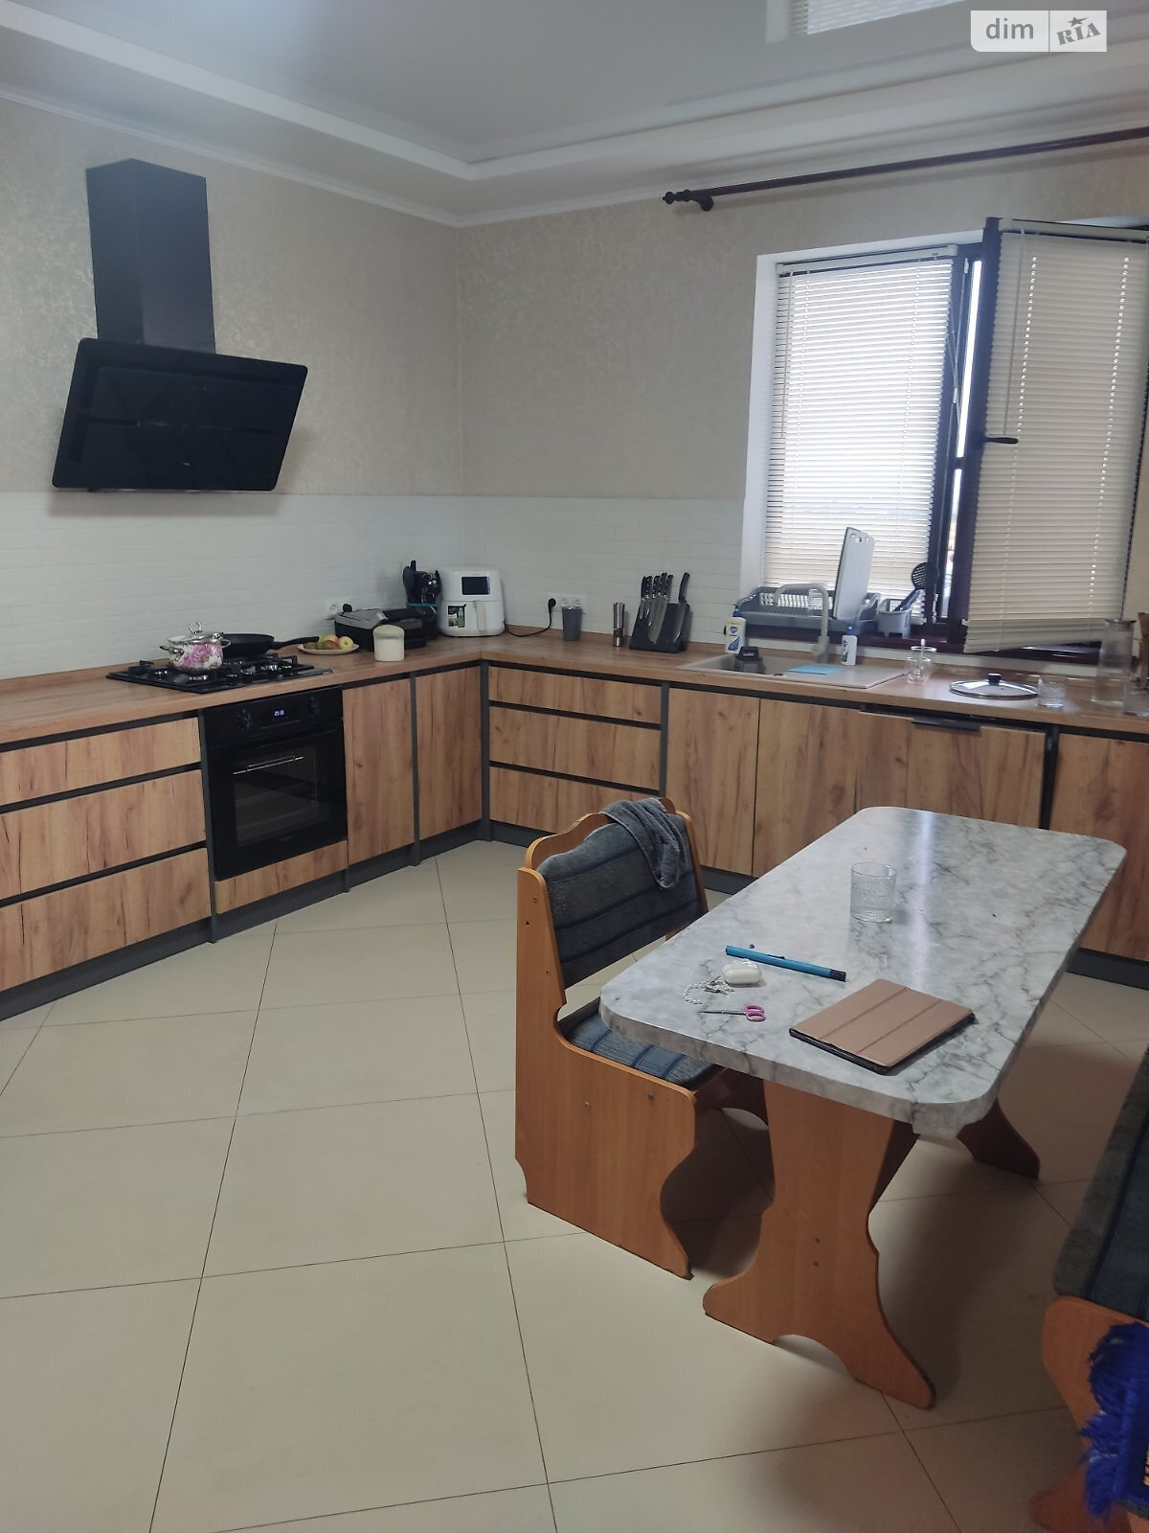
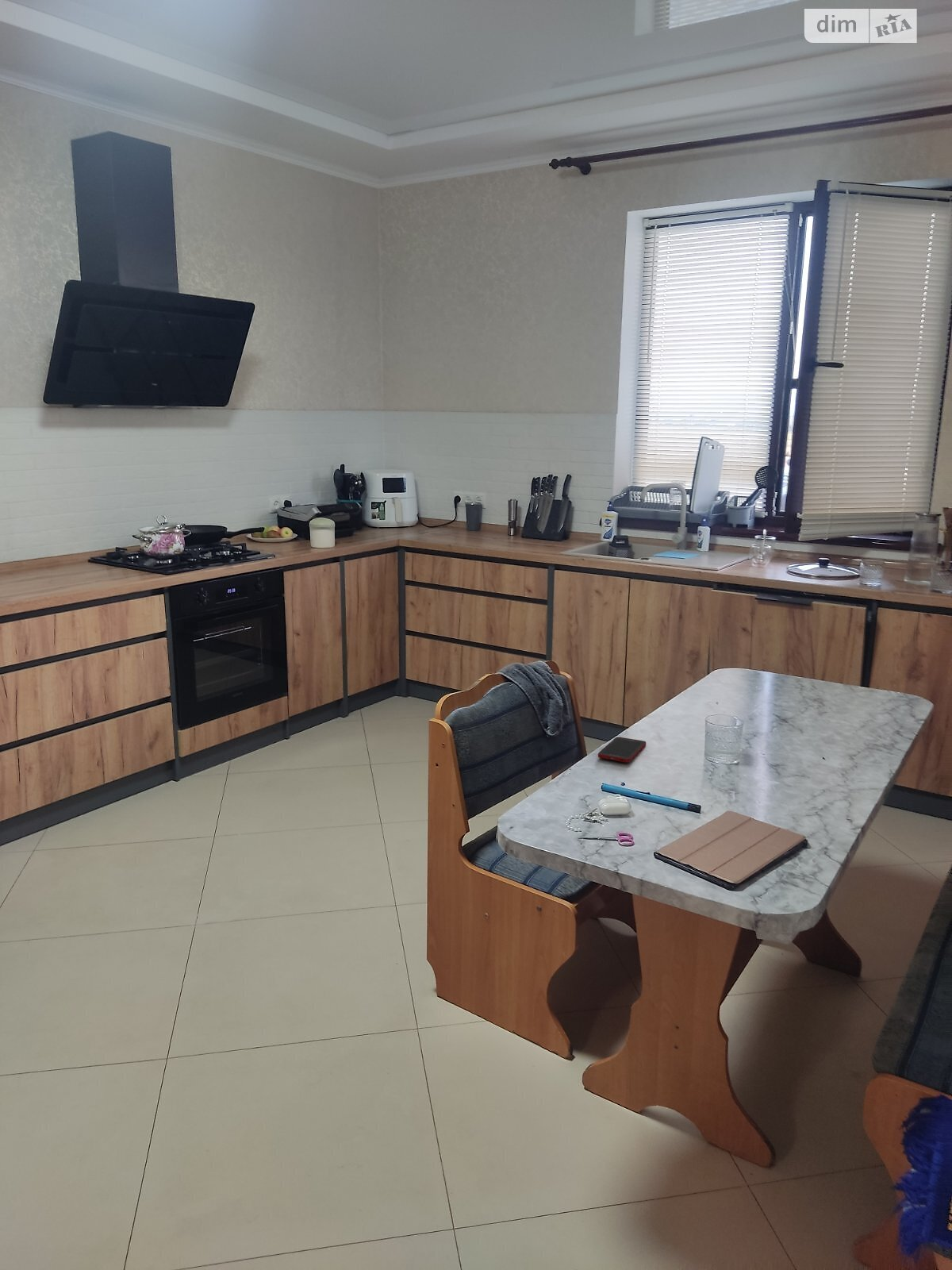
+ cell phone [597,737,647,763]
